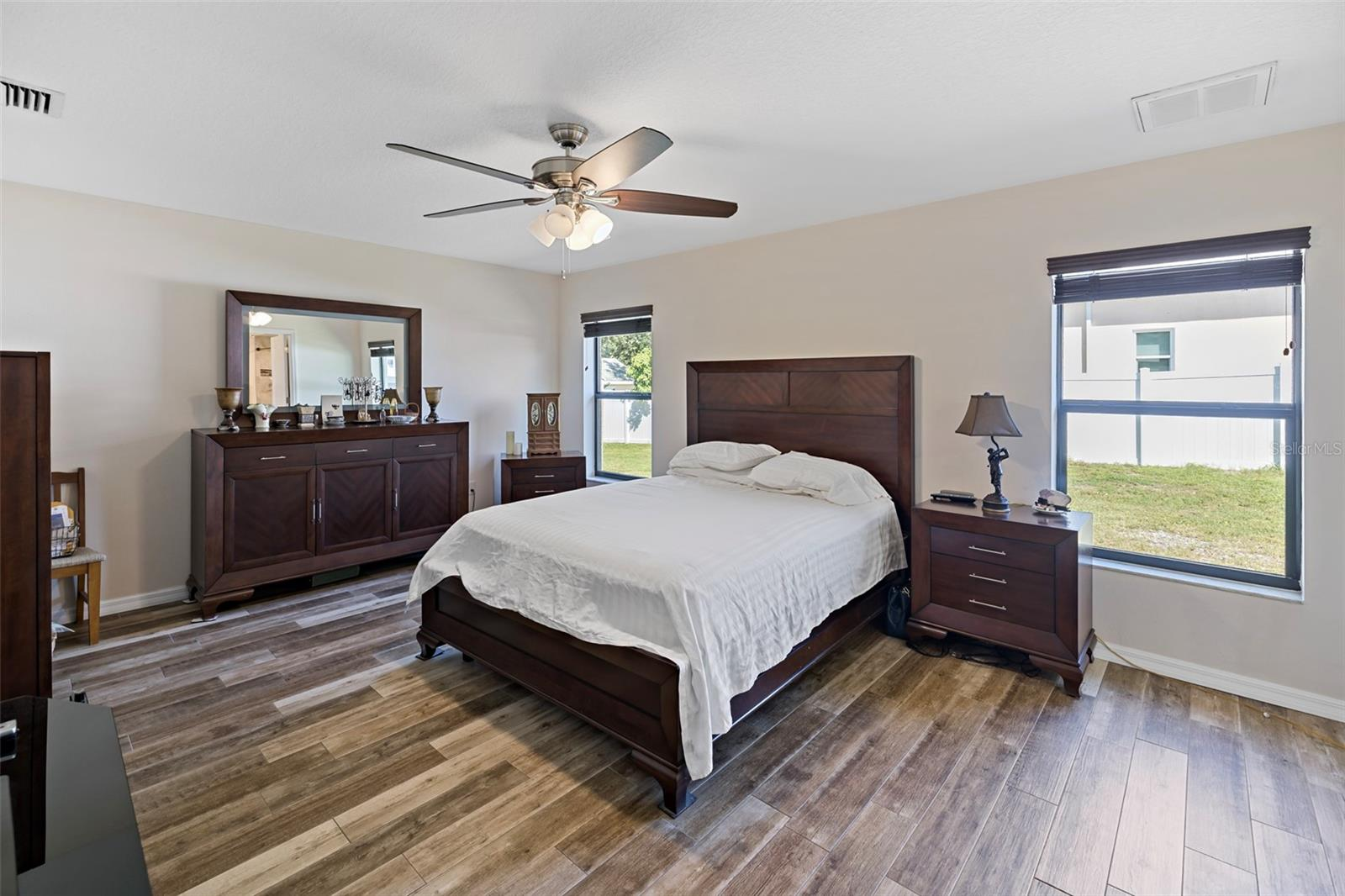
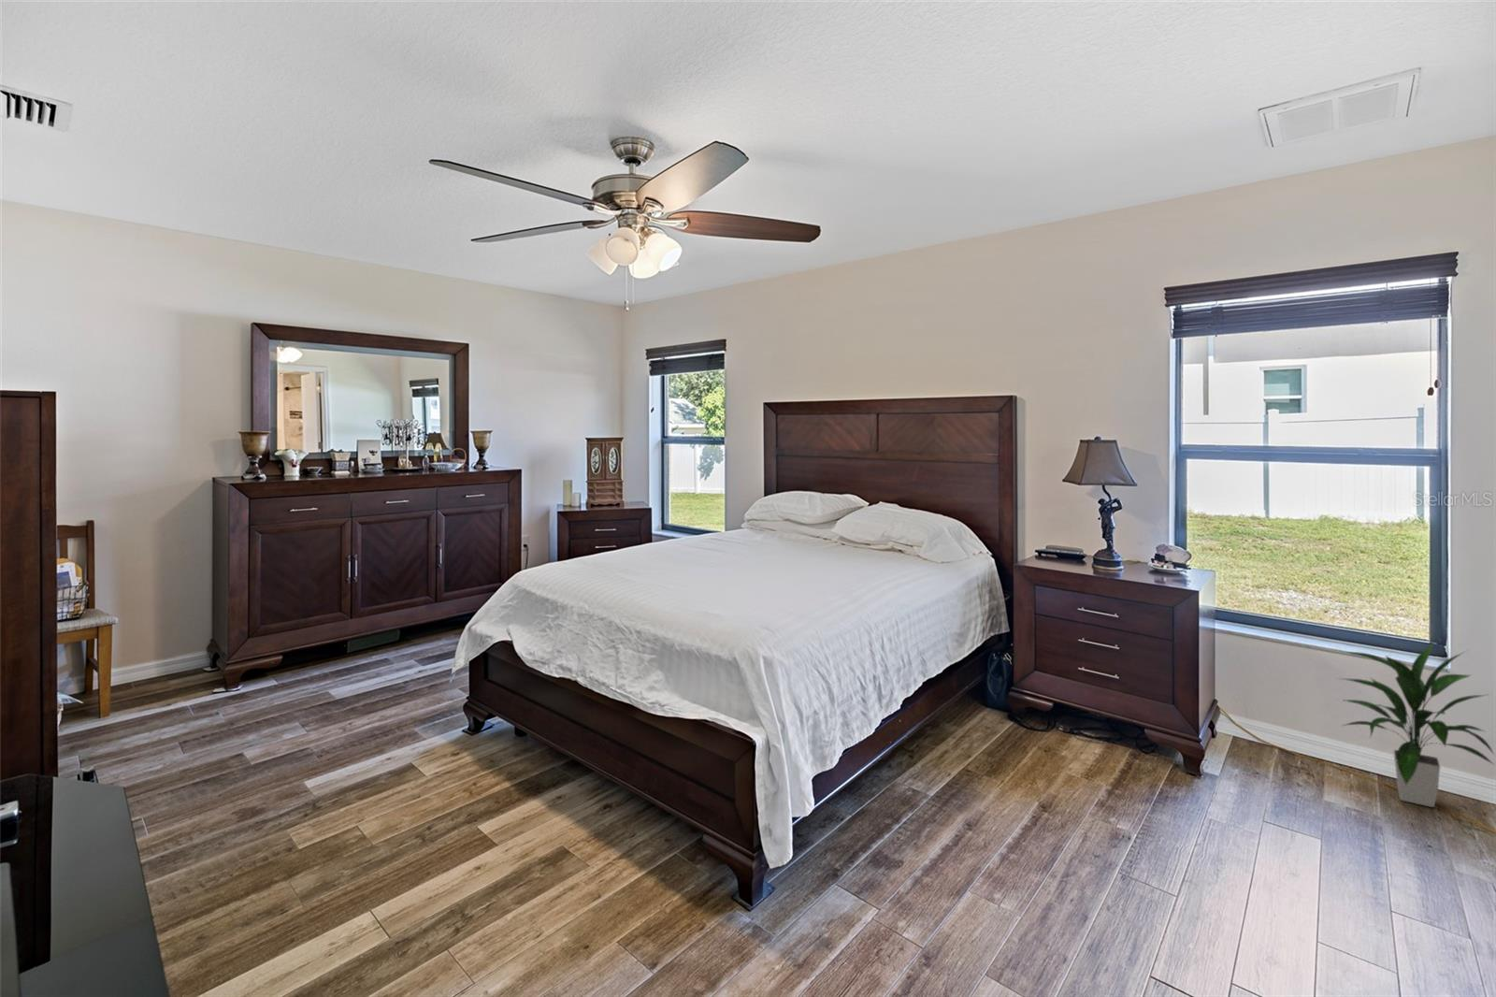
+ indoor plant [1335,642,1496,808]
